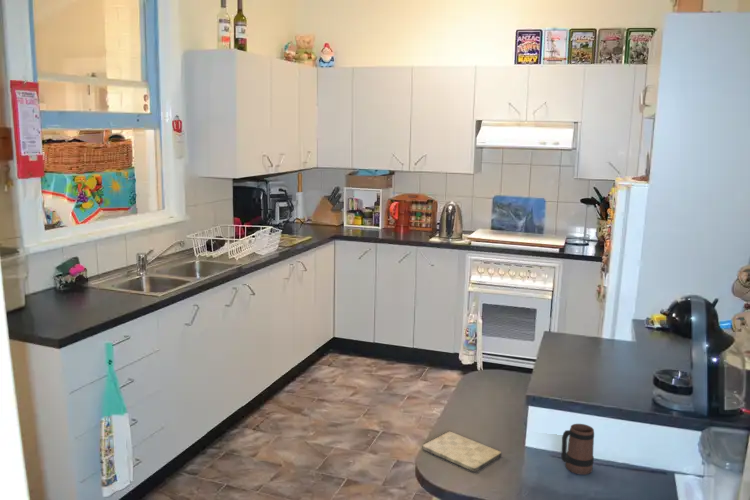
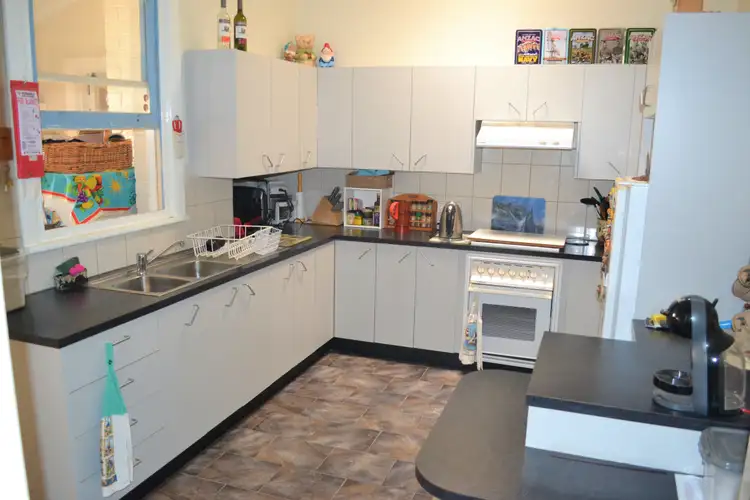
- cutting board [422,431,503,473]
- mug [560,423,595,476]
